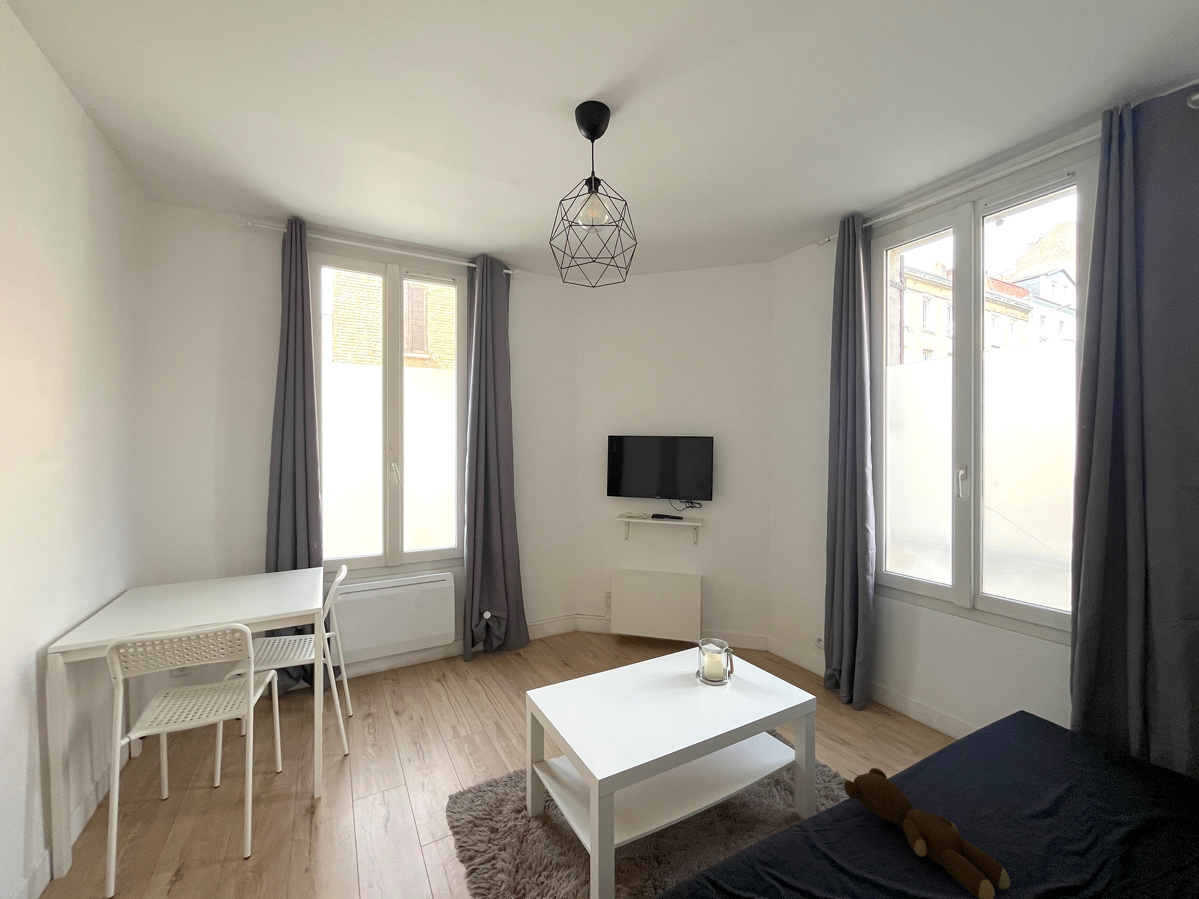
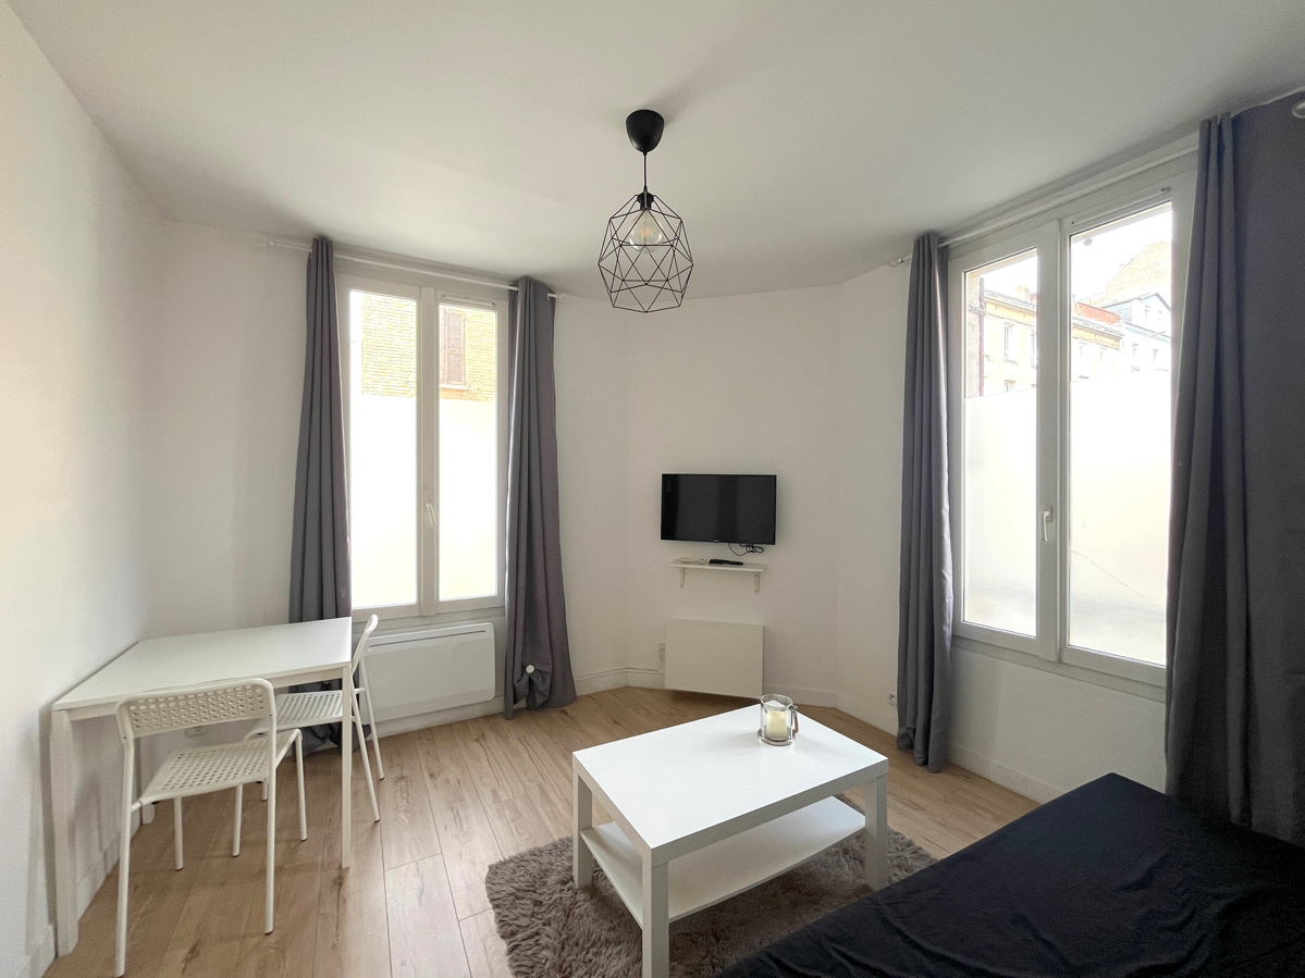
- teddy bear [843,767,1011,899]
